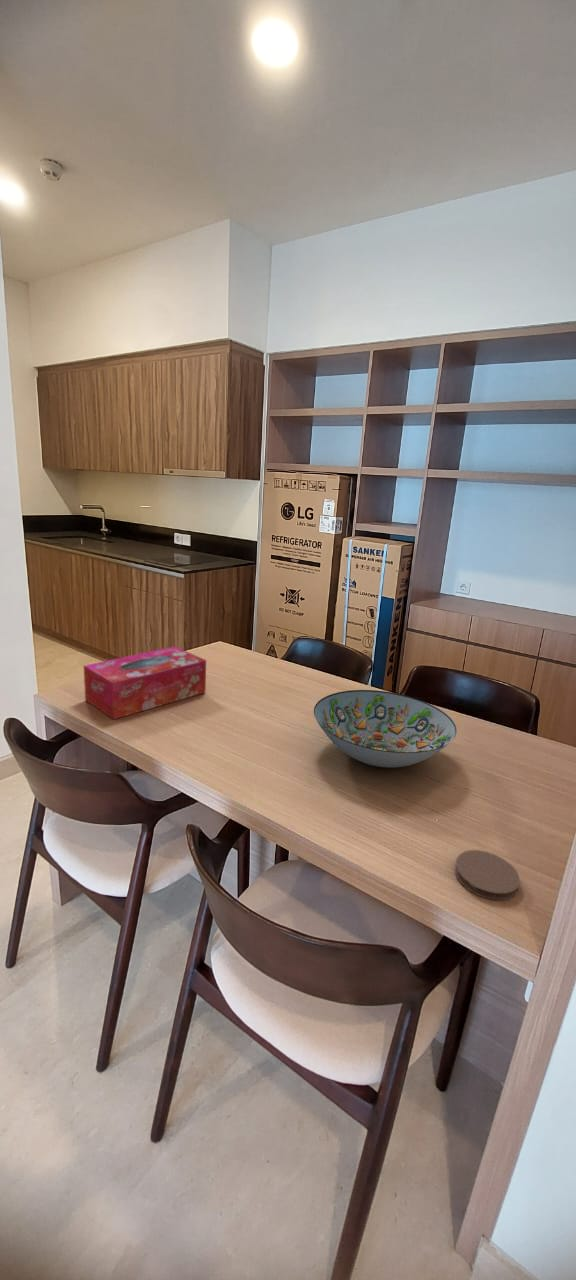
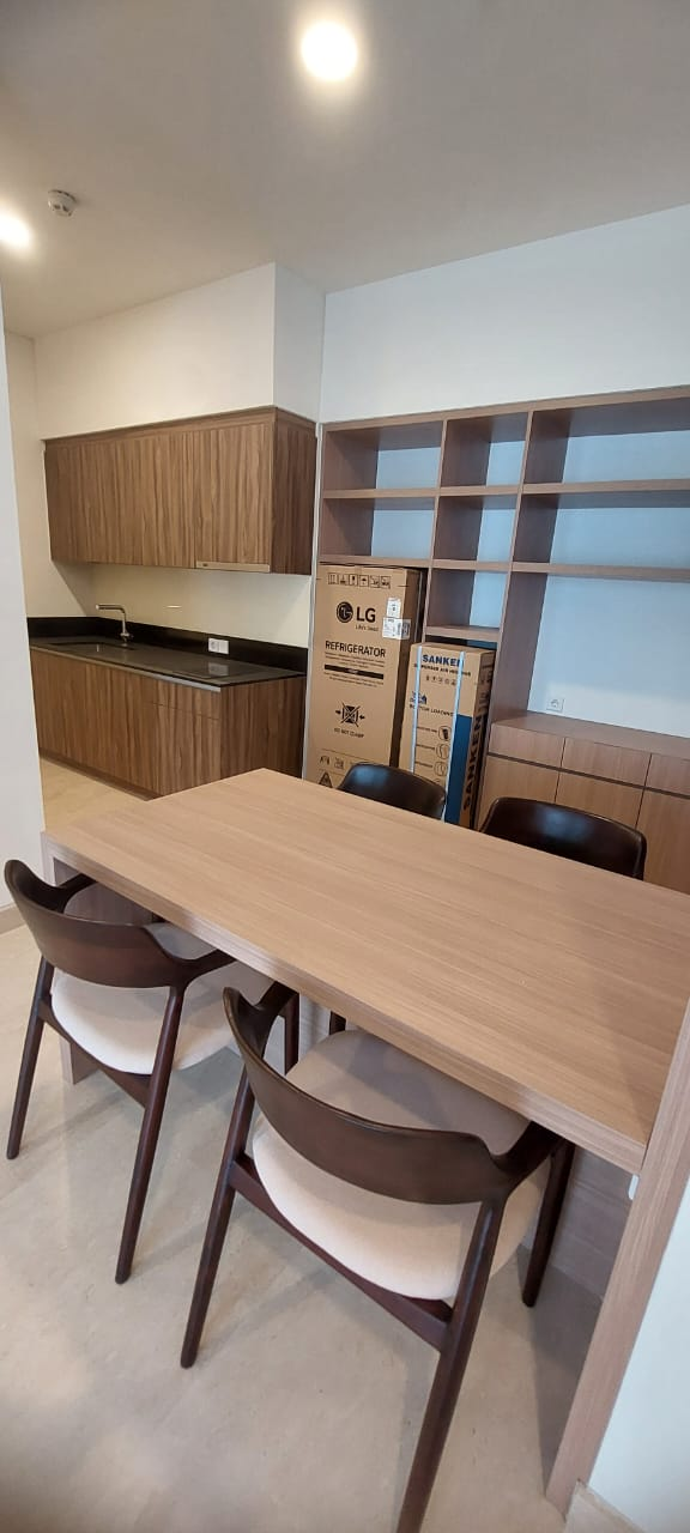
- coaster [454,849,521,901]
- tissue box [83,646,207,721]
- decorative bowl [313,689,457,768]
